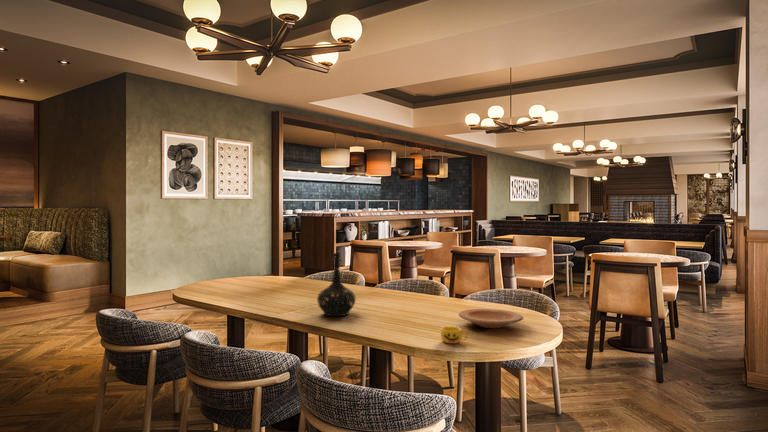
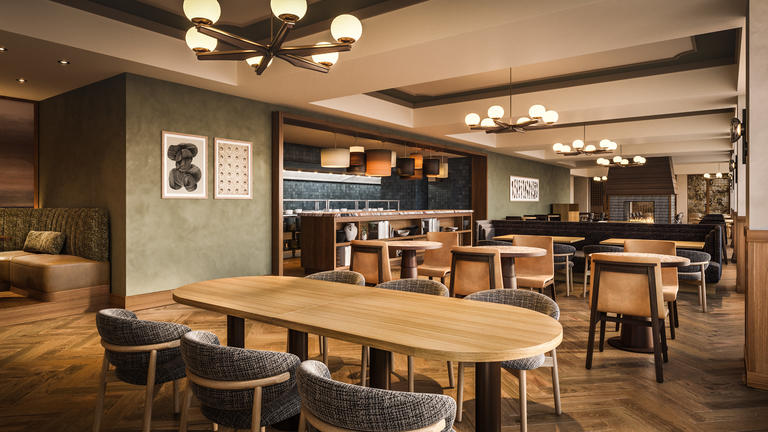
- plate [458,308,524,329]
- bottle [316,252,357,317]
- cup [440,325,469,344]
